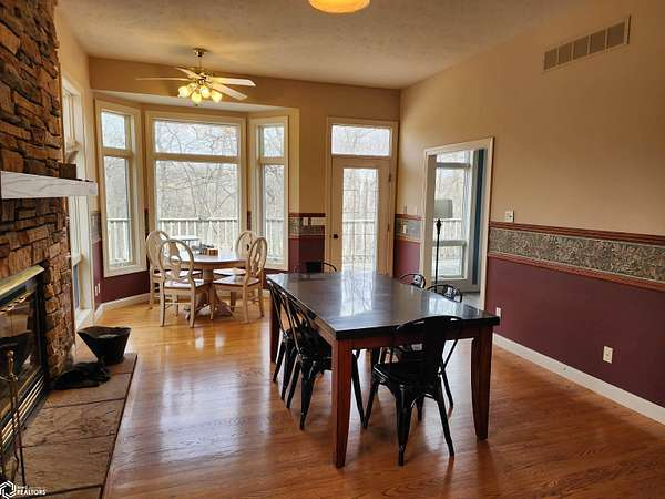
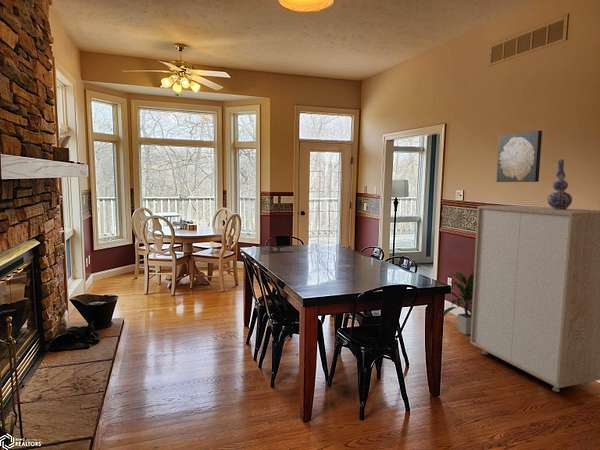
+ wall art [495,130,543,183]
+ indoor plant [443,270,474,336]
+ storage cabinet [469,205,600,393]
+ vase [546,158,573,210]
